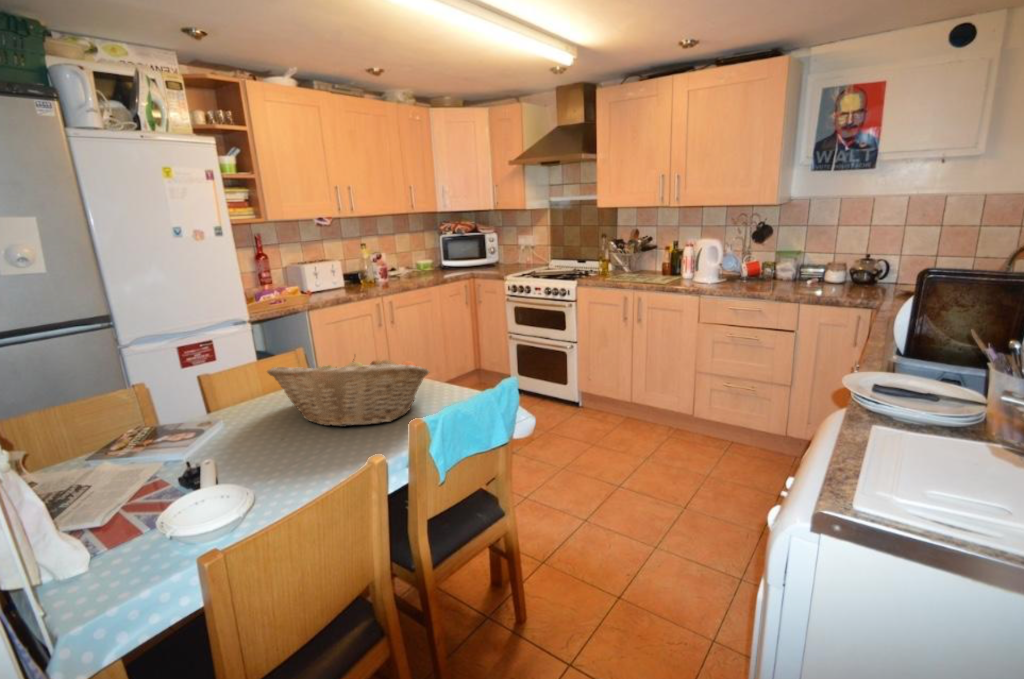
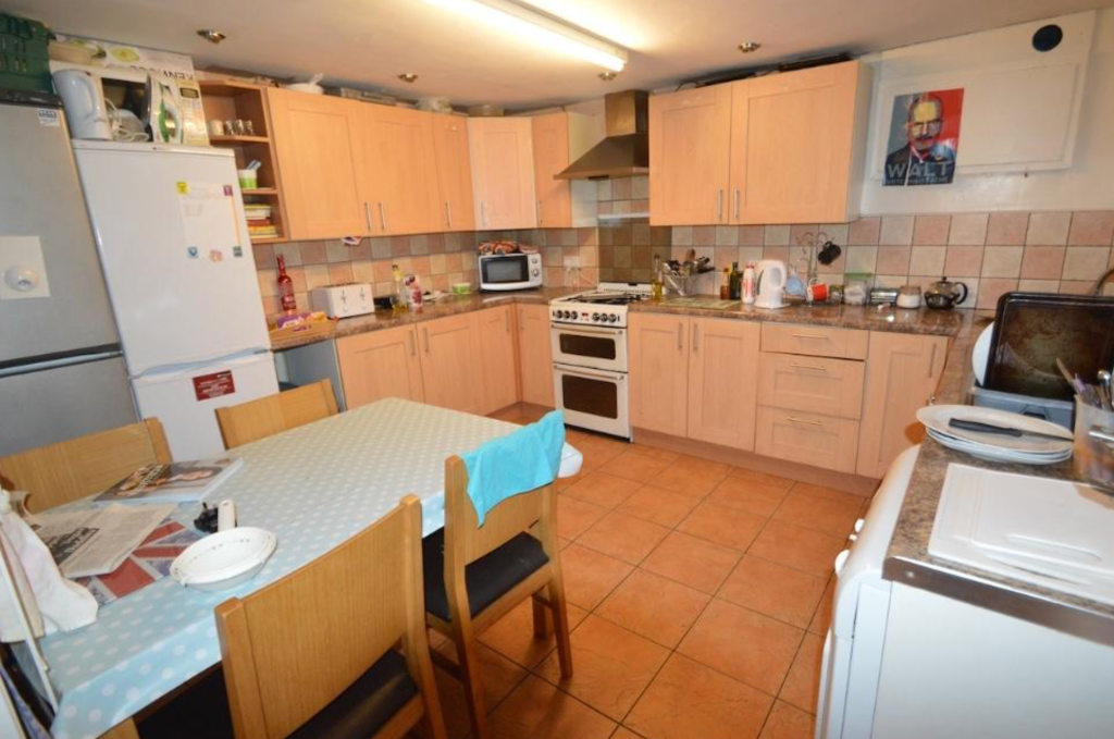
- fruit basket [266,353,431,428]
